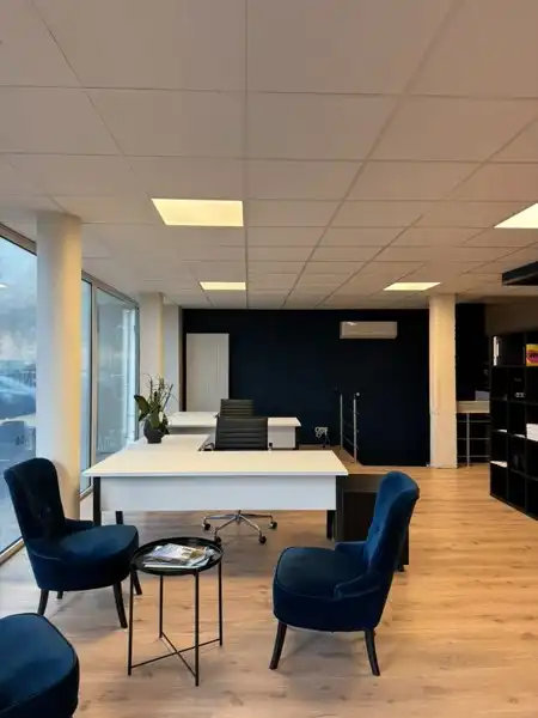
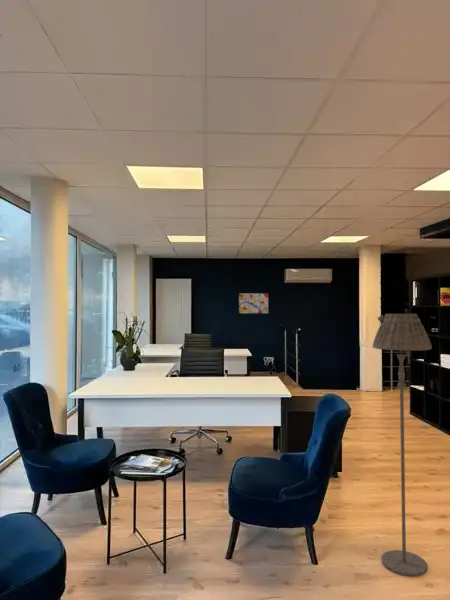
+ wall art [238,292,270,315]
+ floor lamp [371,313,433,578]
